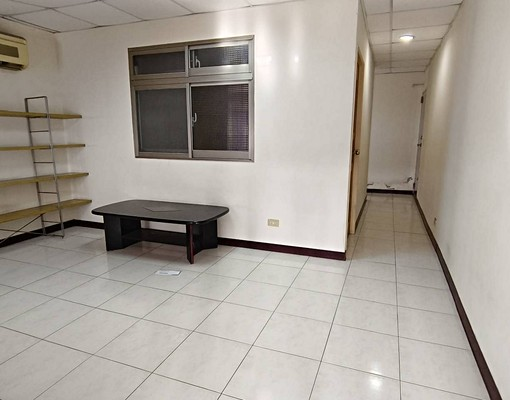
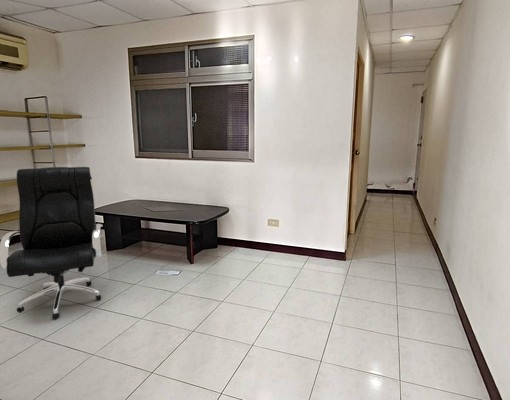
+ office chair [0,166,104,320]
